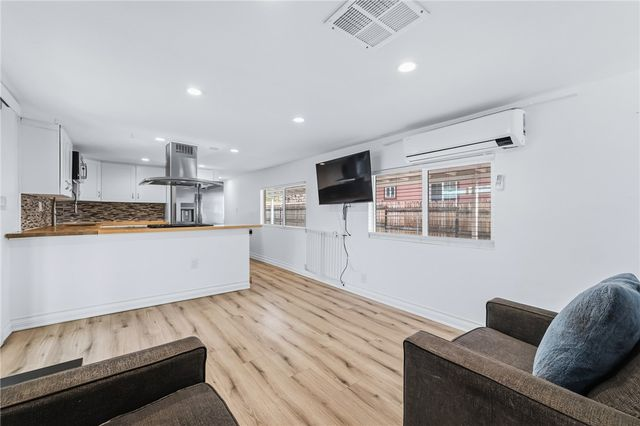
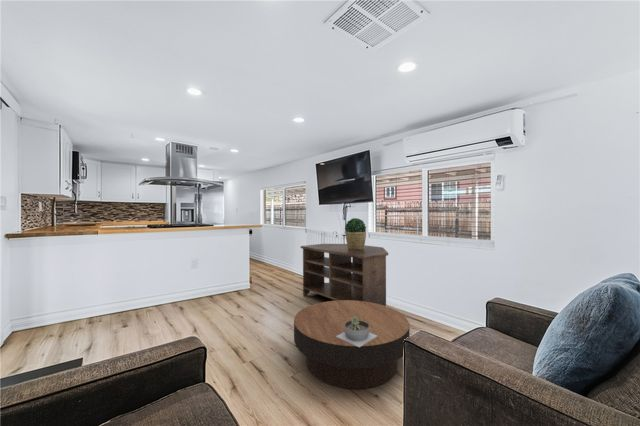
+ coffee table [293,300,410,390]
+ succulent planter [336,316,377,347]
+ potted plant [344,217,367,250]
+ tv stand [300,243,389,306]
